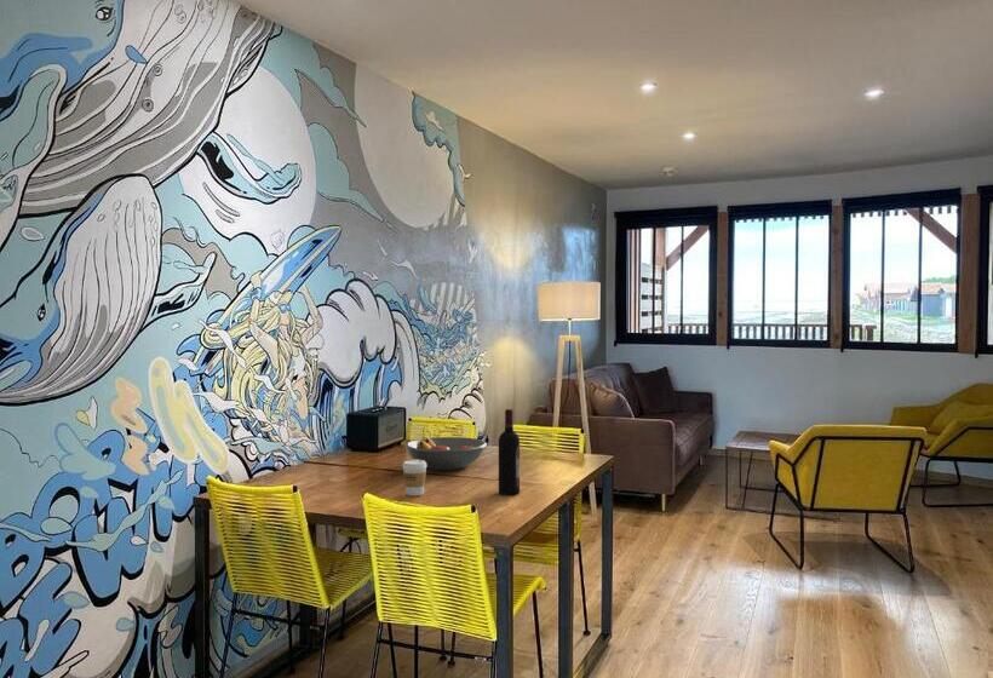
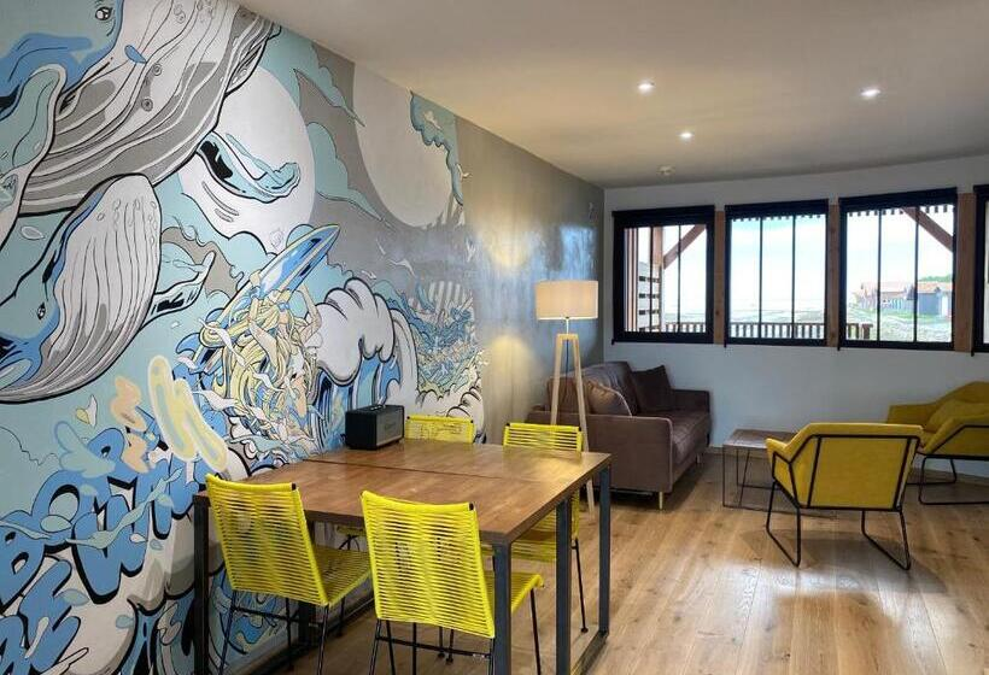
- fruit bowl [403,436,488,471]
- wine bottle [498,408,521,496]
- coffee cup [401,459,427,498]
